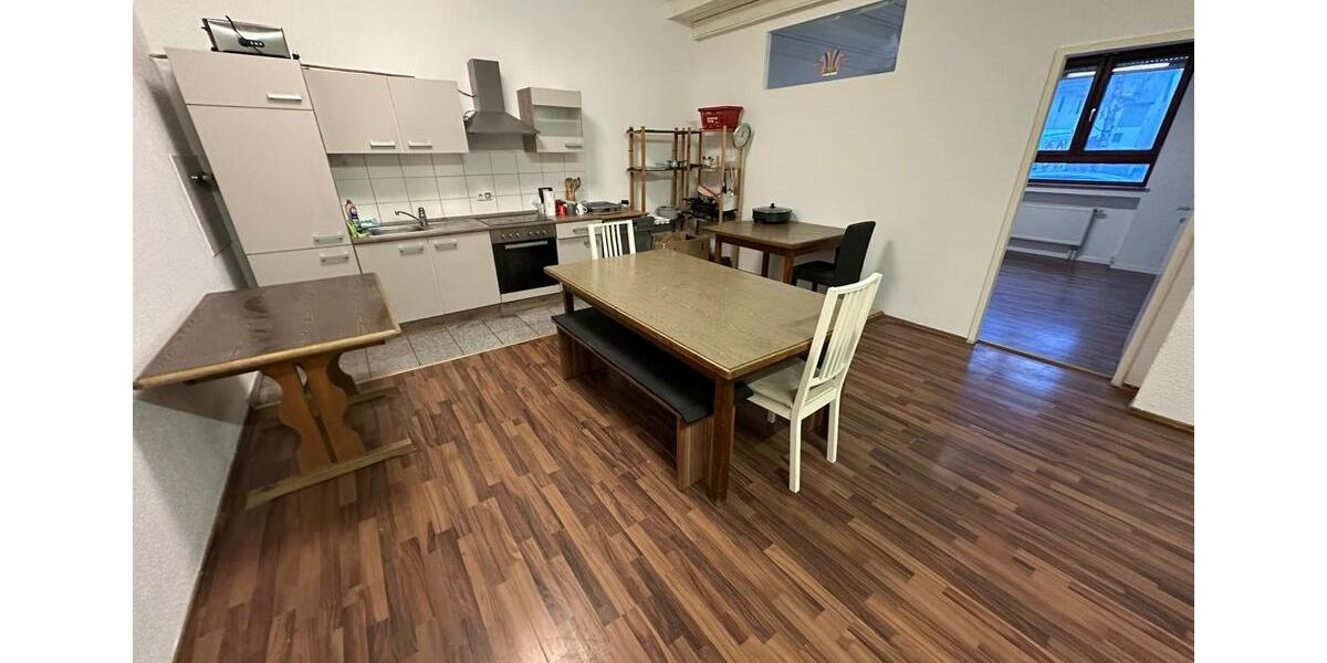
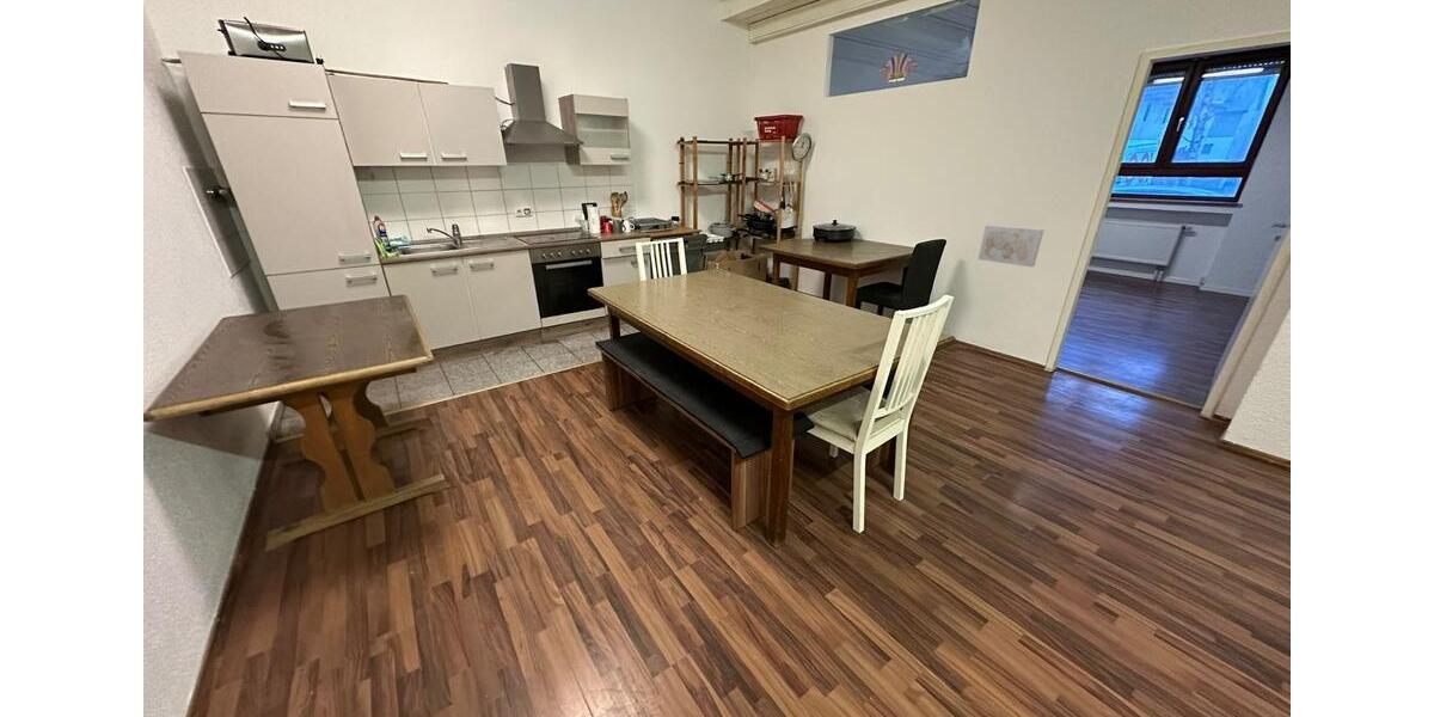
+ wall art [978,223,1046,268]
